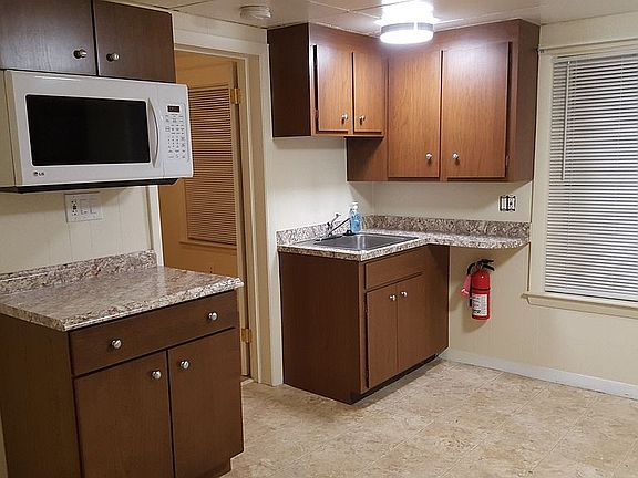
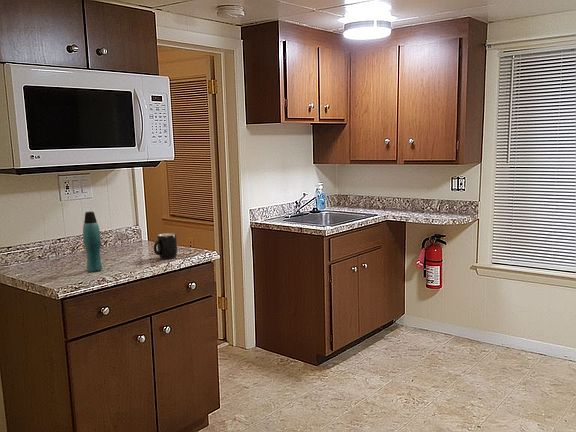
+ bottle [82,210,103,273]
+ mug [153,232,178,260]
